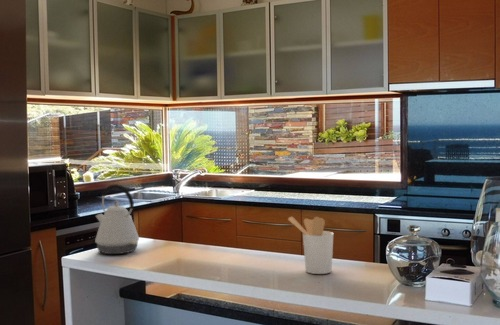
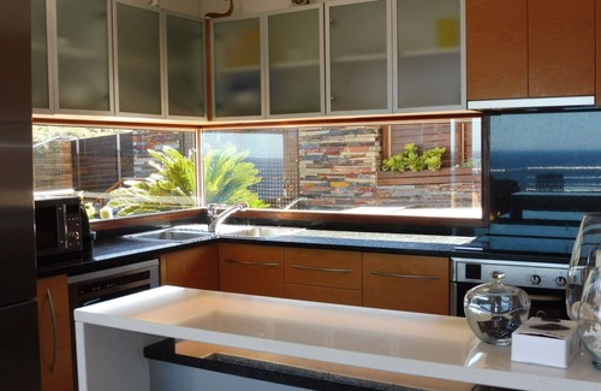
- kettle [94,183,140,255]
- utensil holder [287,216,334,275]
